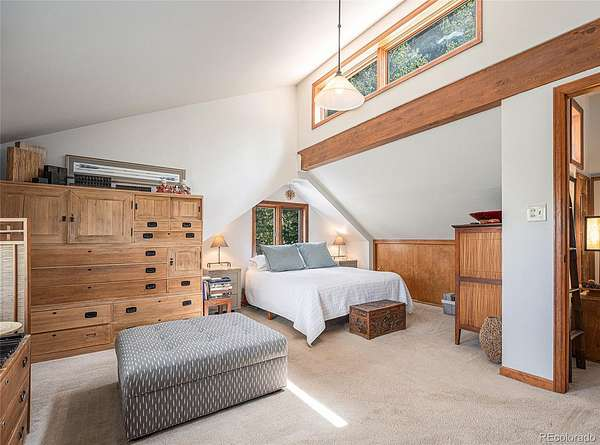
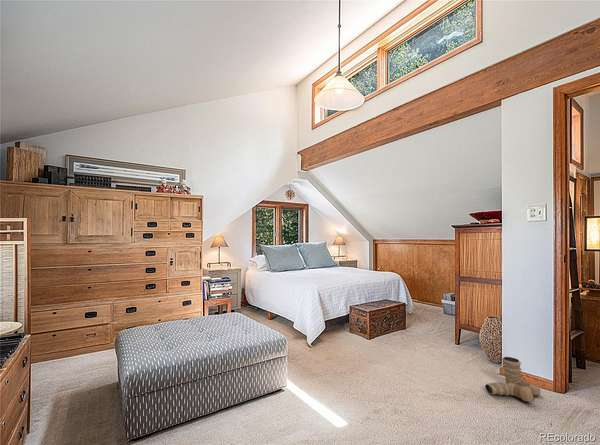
+ boots [484,356,541,403]
